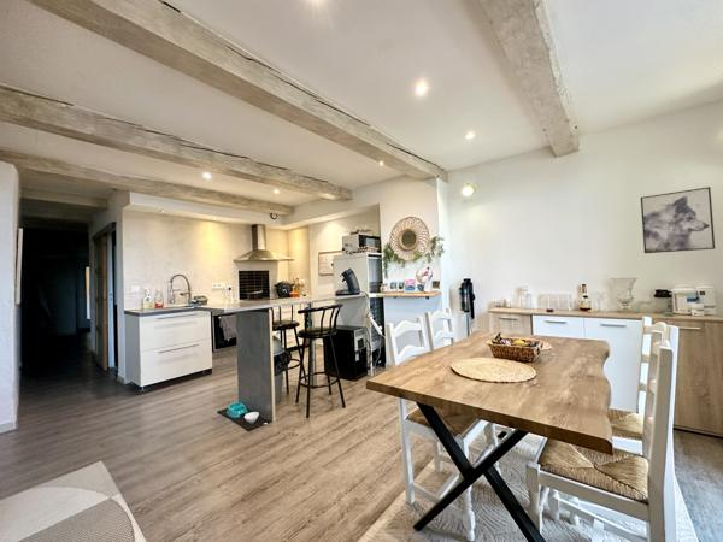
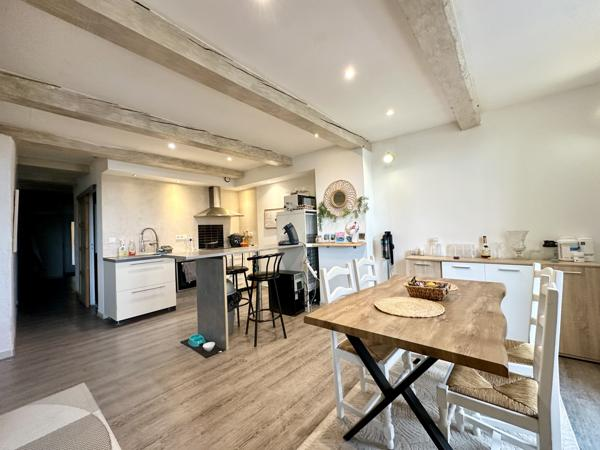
- wall art [640,185,716,254]
